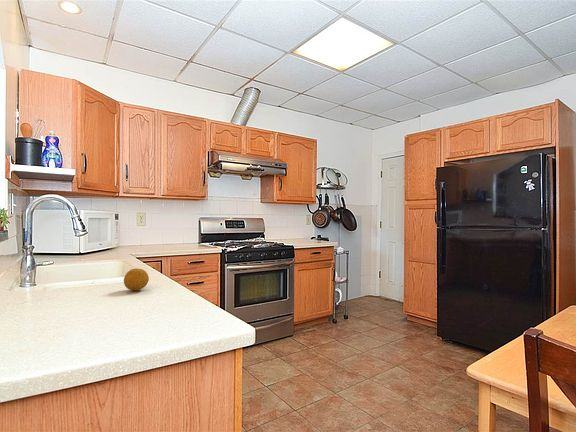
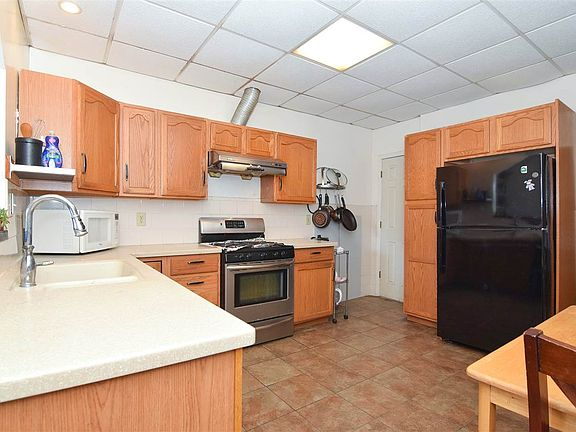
- fruit [123,268,150,291]
